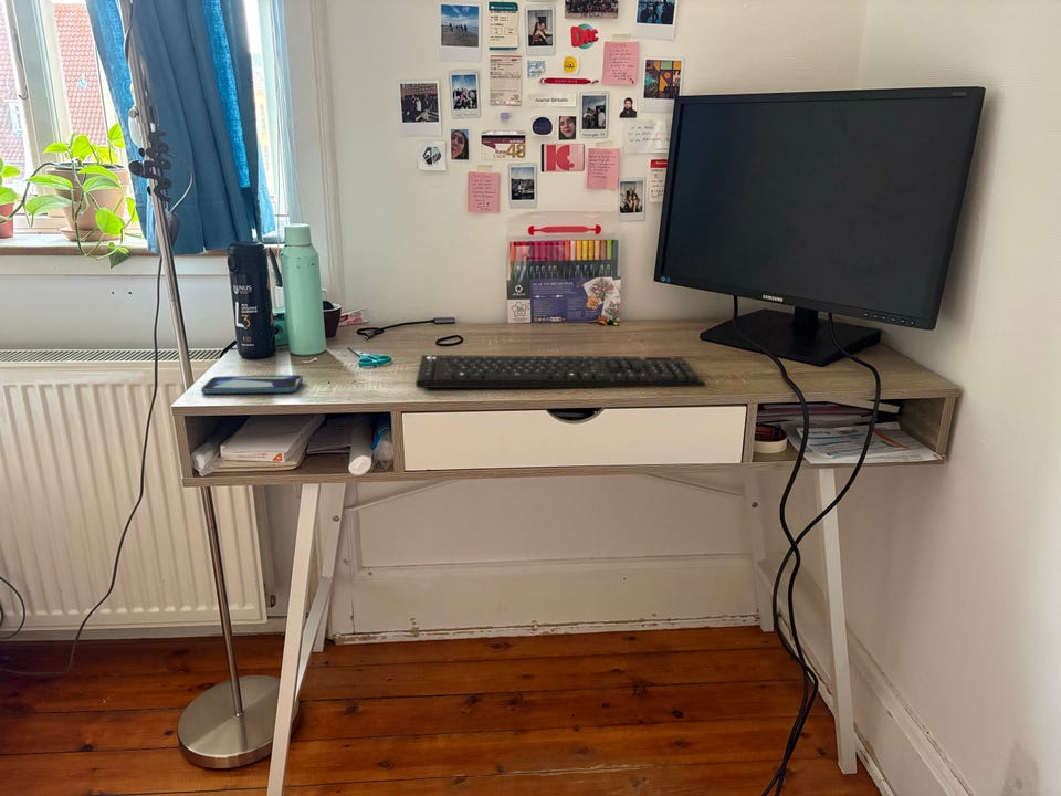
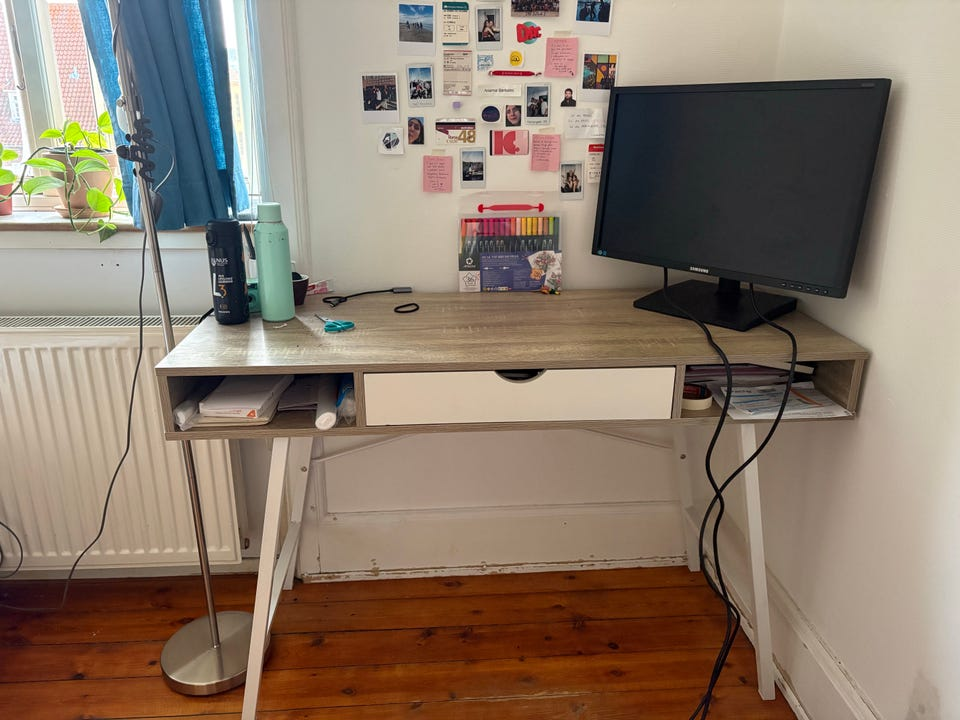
- keyboard [414,354,706,389]
- smartphone [200,374,304,395]
